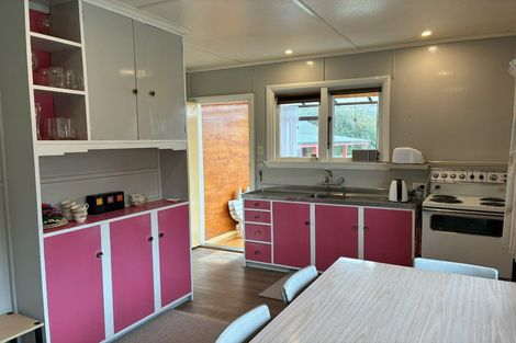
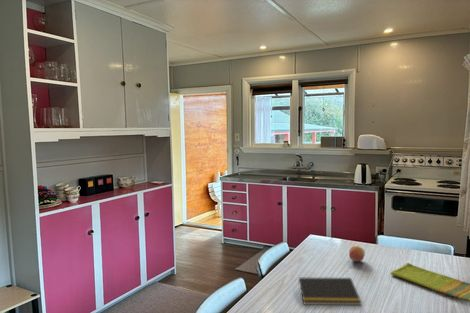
+ fruit [348,245,366,263]
+ notepad [297,277,363,306]
+ dish towel [390,262,470,303]
